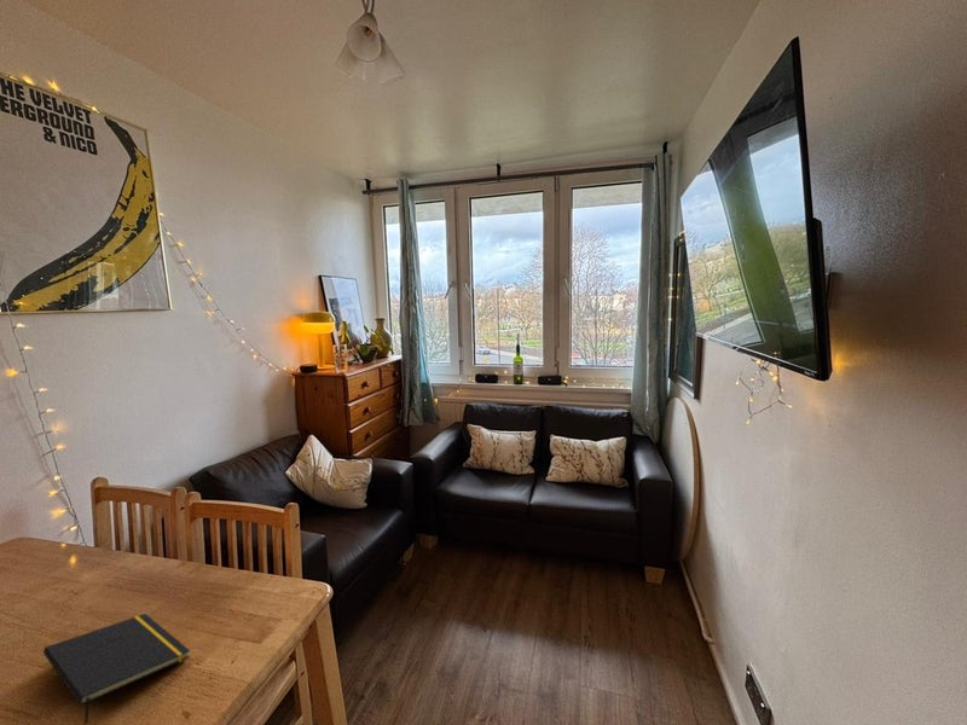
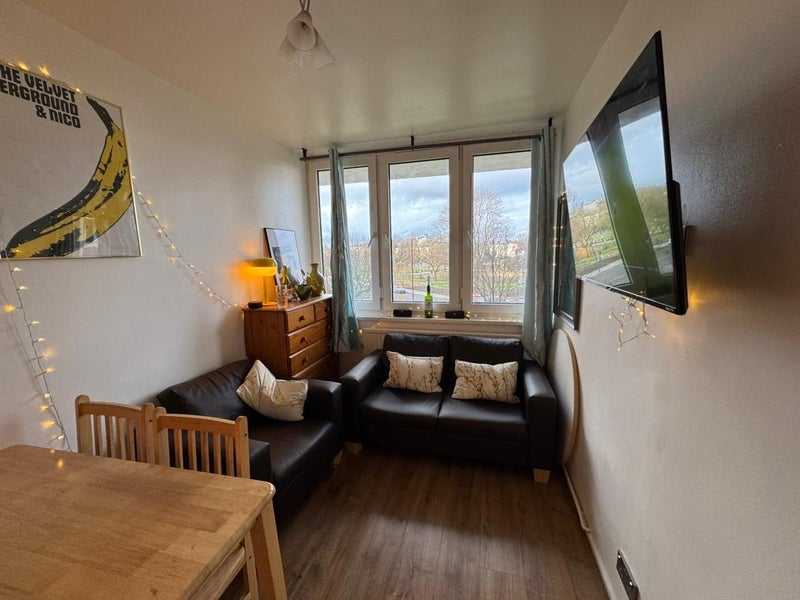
- notepad [42,613,191,725]
